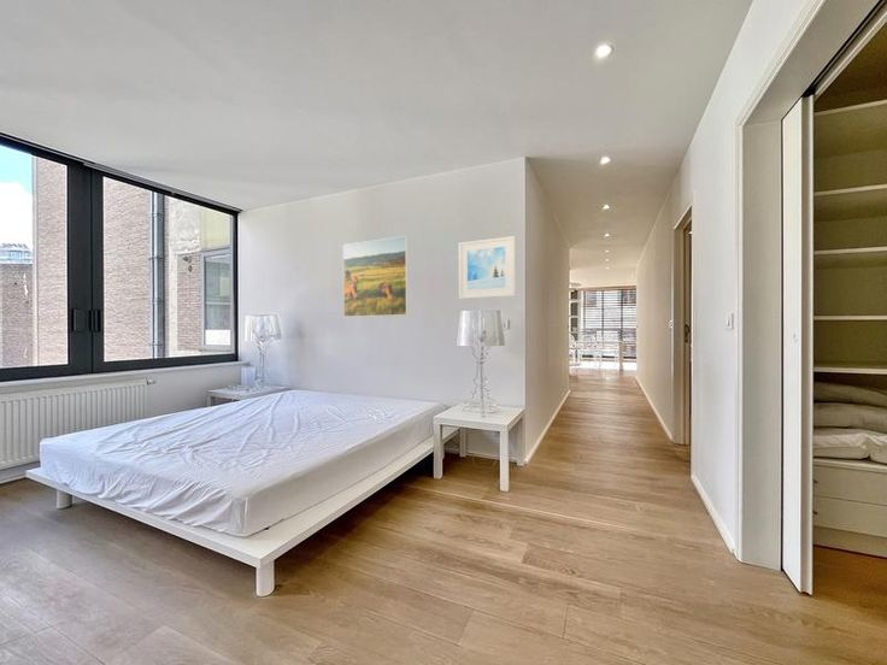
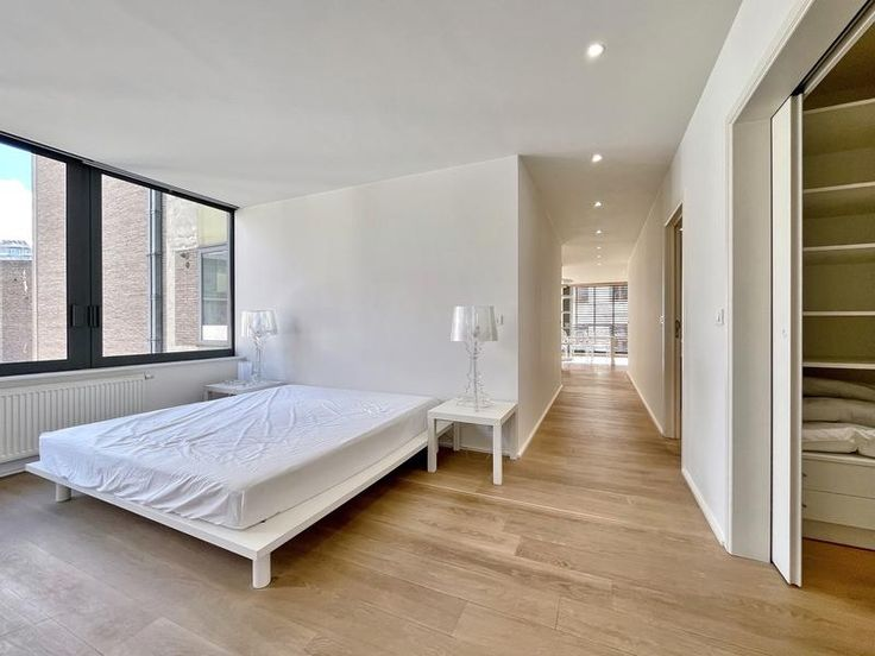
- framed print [458,235,516,300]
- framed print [342,235,410,318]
